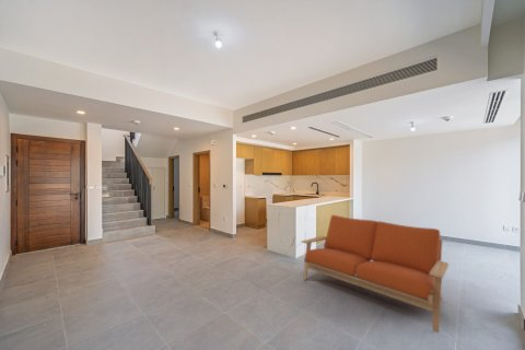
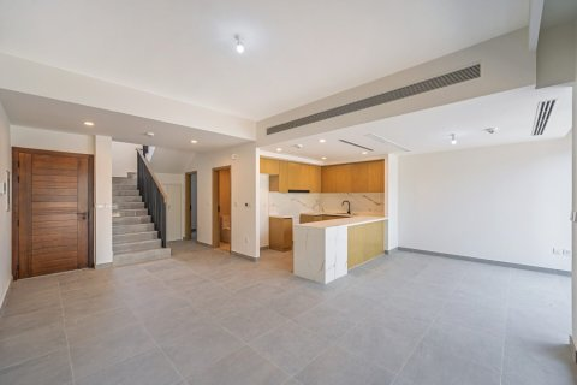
- sofa [300,214,450,334]
